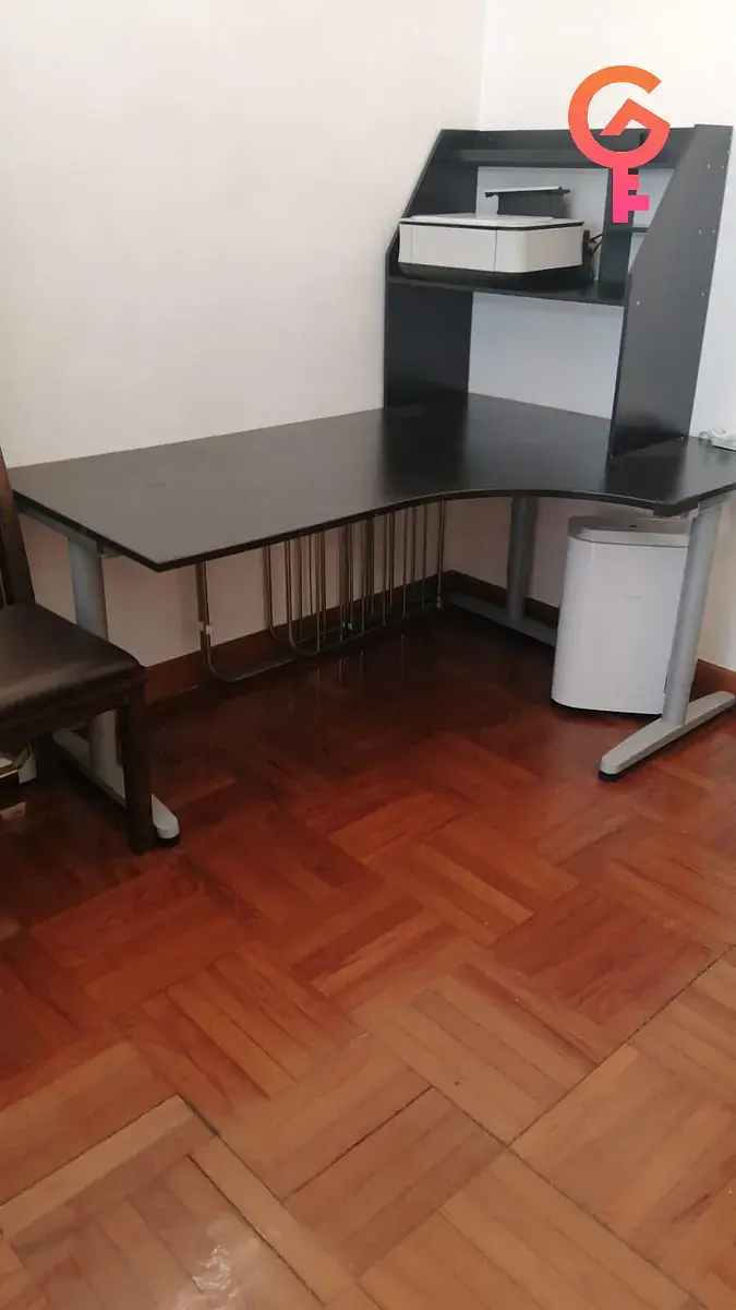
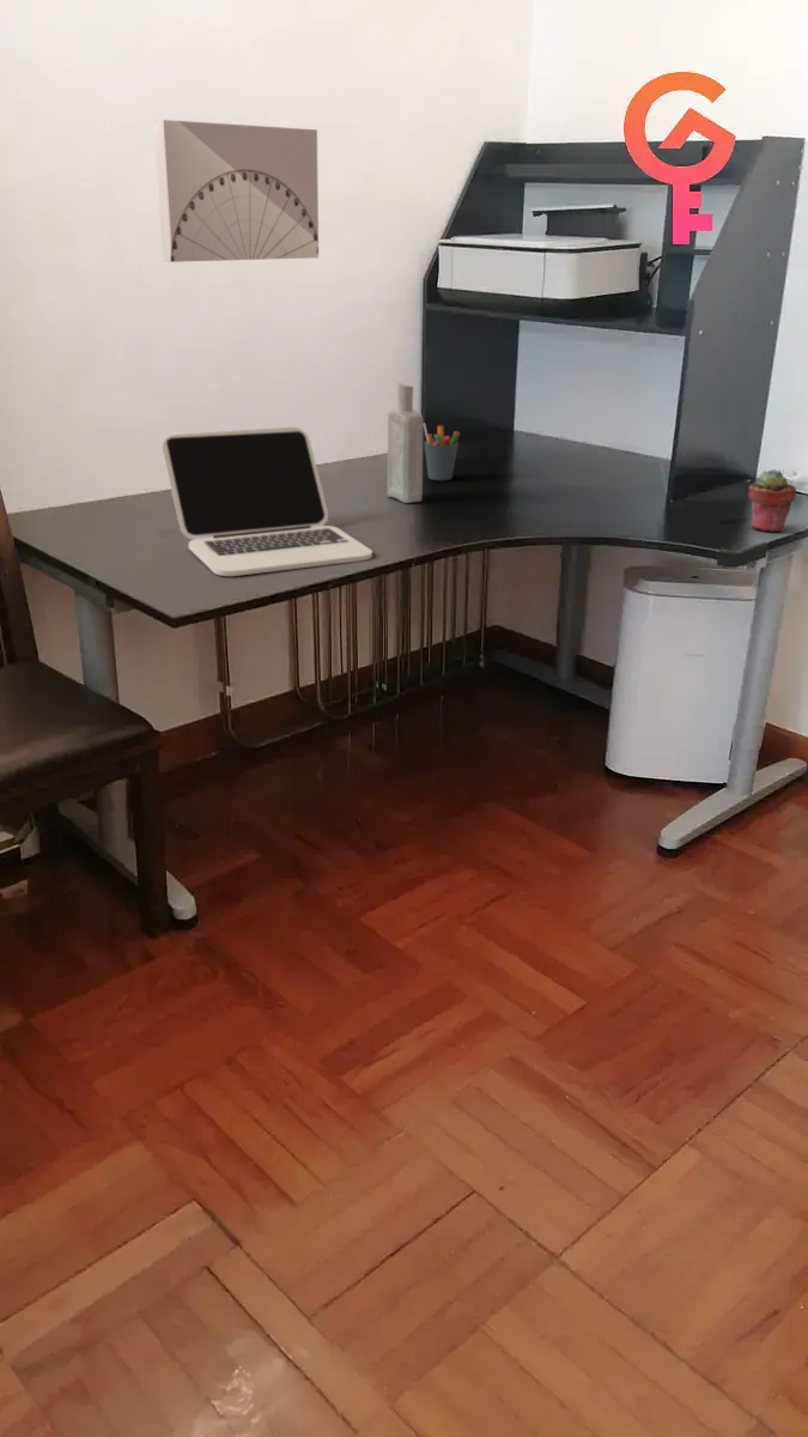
+ pen holder [423,422,461,481]
+ laptop [162,426,373,577]
+ wall art [152,119,320,263]
+ potted succulent [747,468,797,533]
+ bottle [387,381,424,504]
